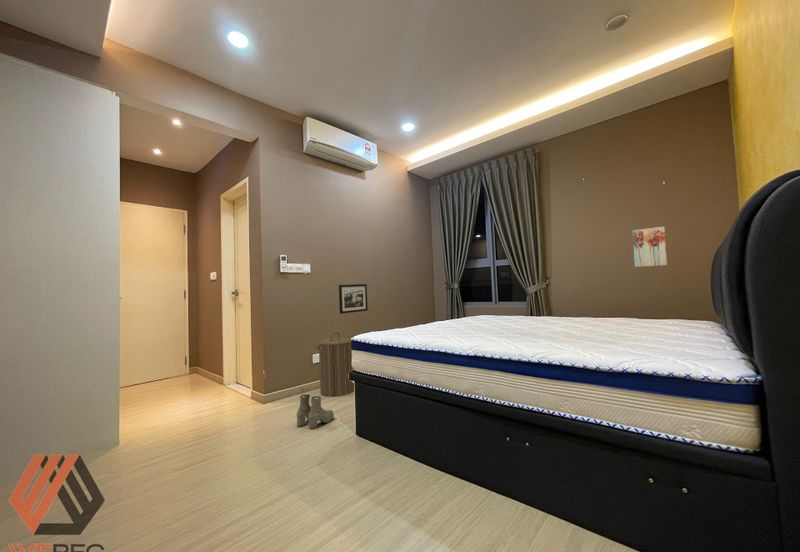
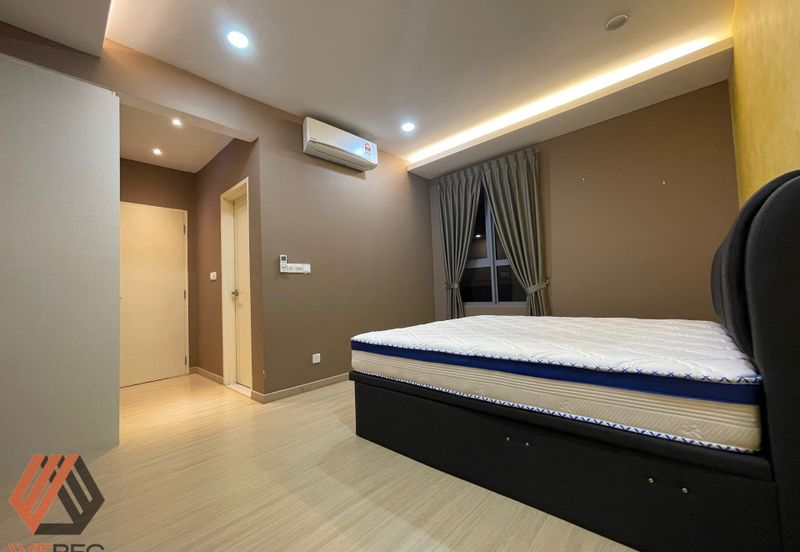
- picture frame [338,283,369,315]
- laundry hamper [315,332,355,398]
- boots [296,394,335,430]
- wall art [631,226,668,268]
